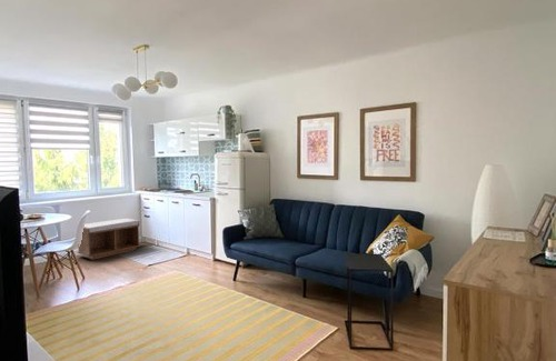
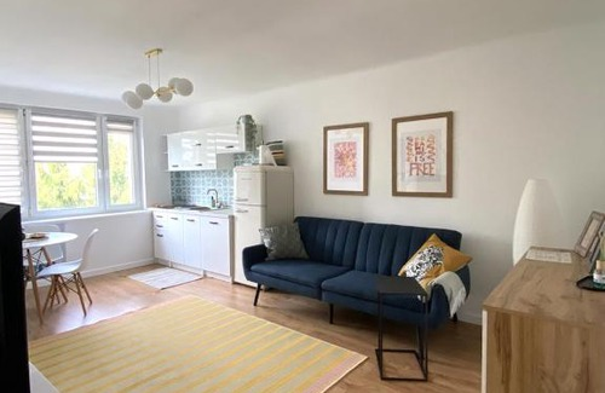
- bench [77,218,141,261]
